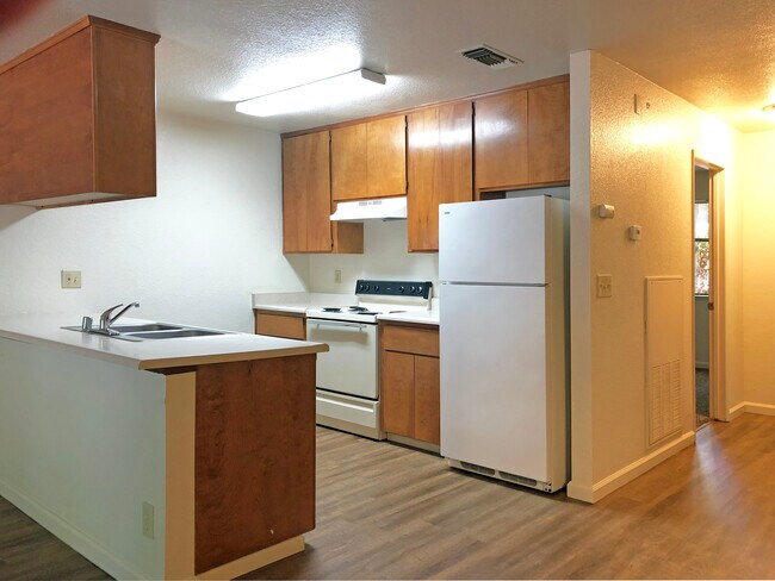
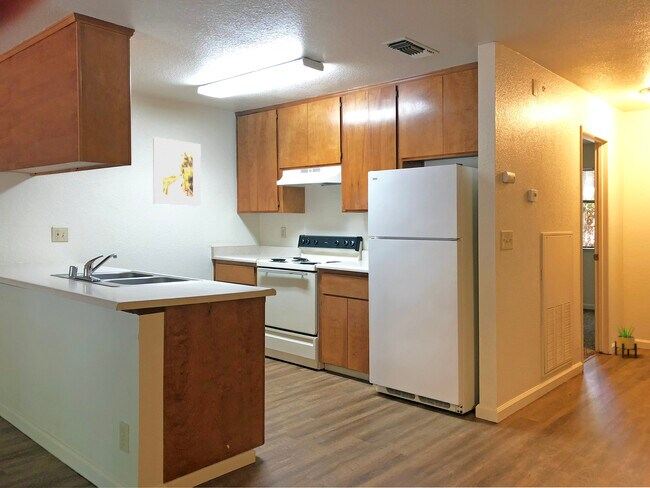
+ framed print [152,136,202,207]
+ potted plant [614,323,638,359]
